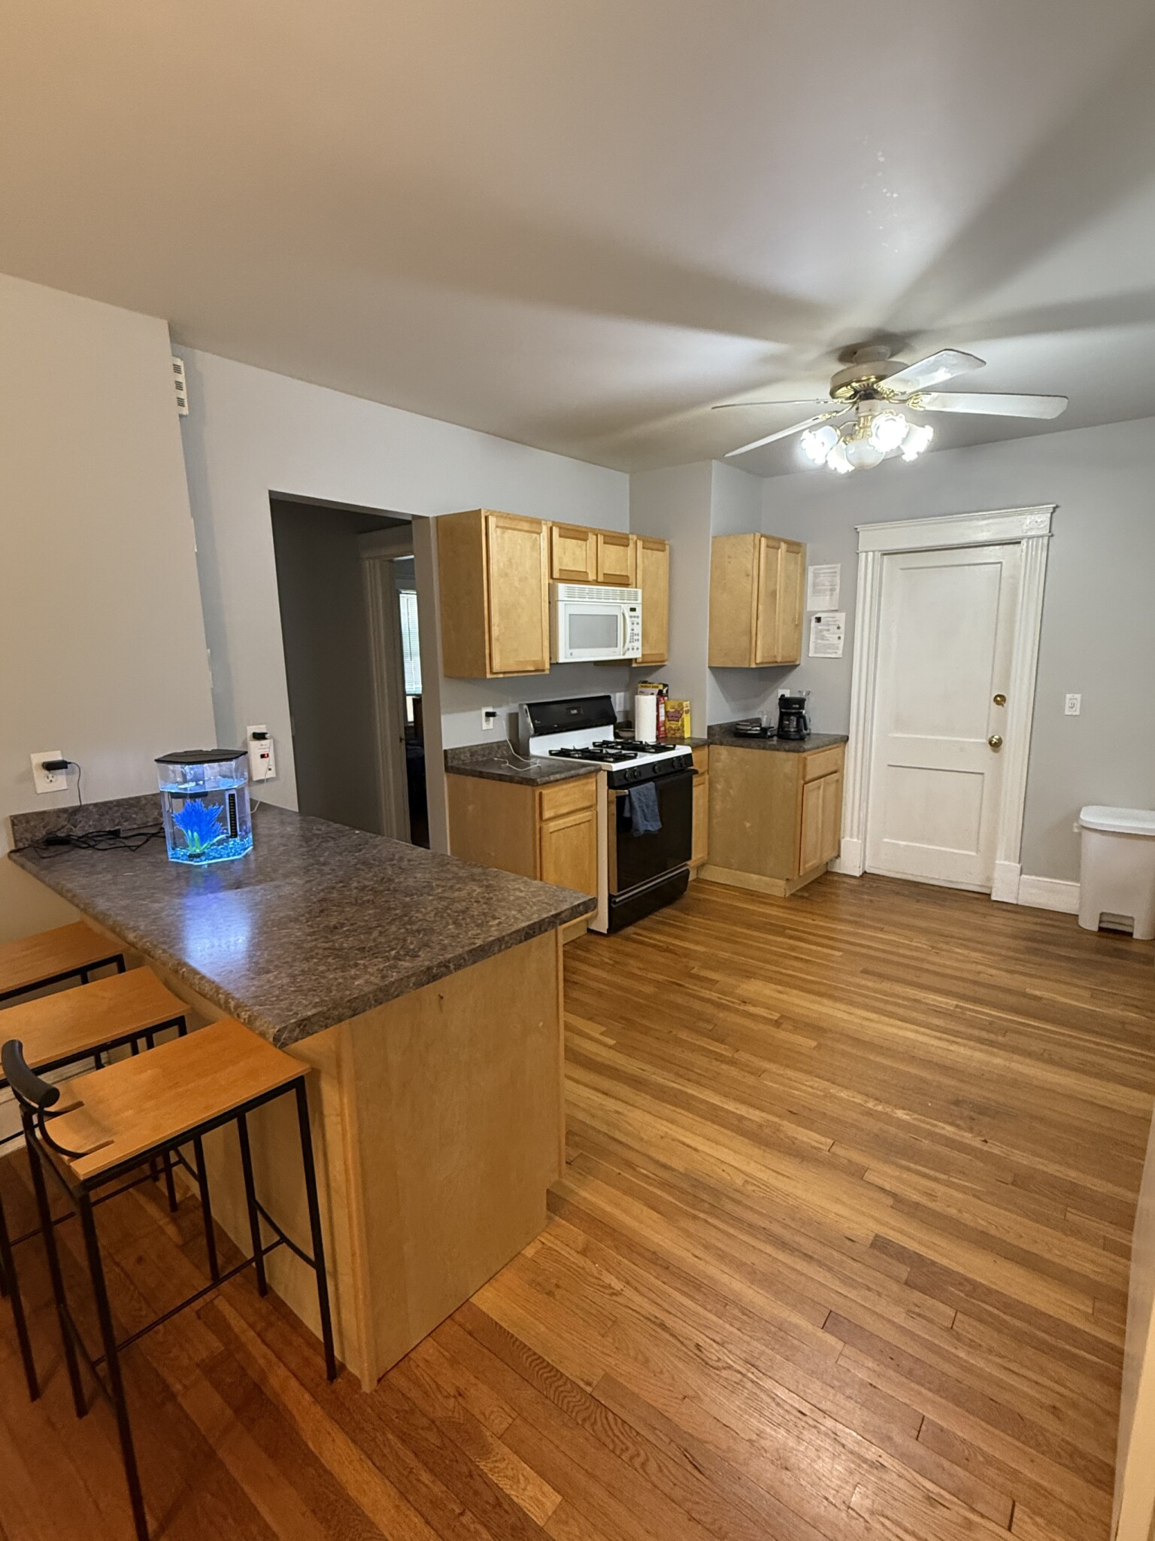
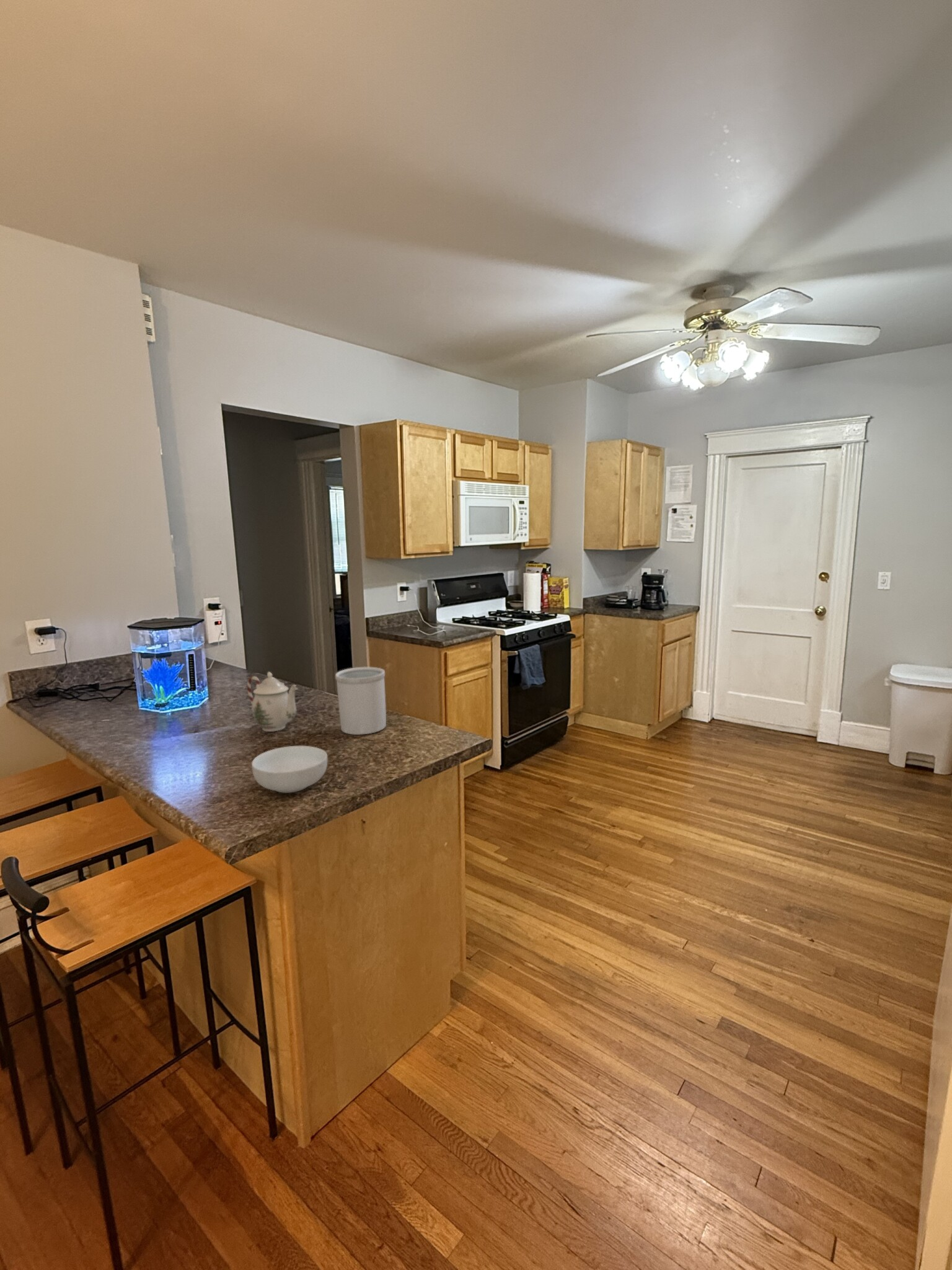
+ teapot [247,671,298,732]
+ utensil holder [335,667,387,735]
+ cereal bowl [251,745,328,793]
